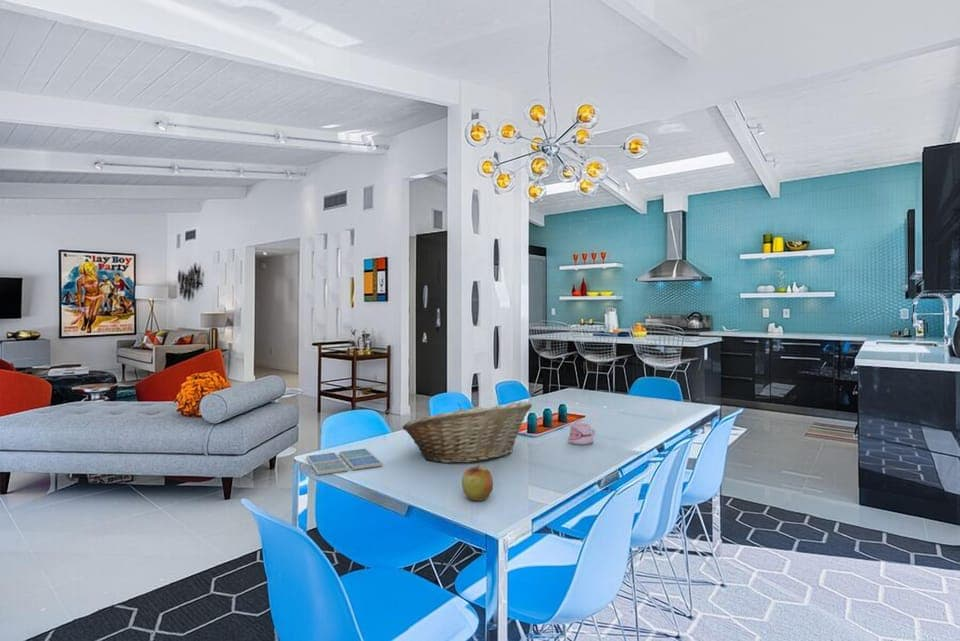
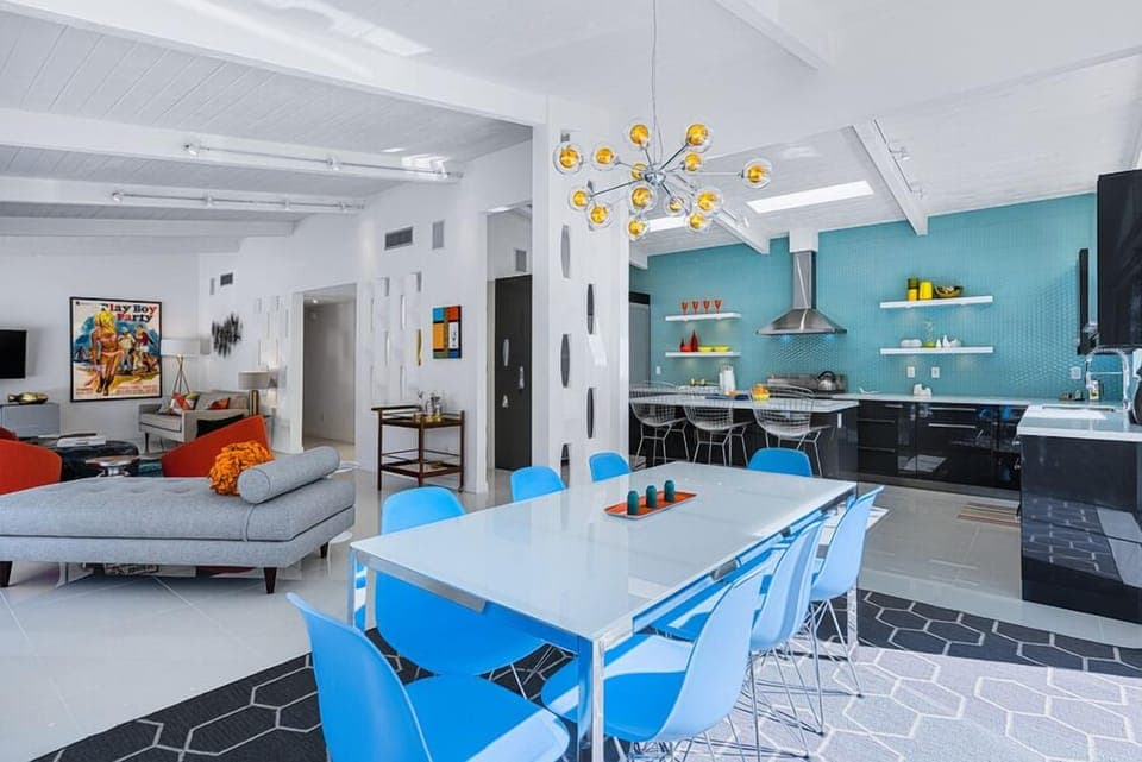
- apple [461,463,494,502]
- mug [567,421,596,446]
- drink coaster [305,447,383,476]
- fruit basket [401,400,533,464]
